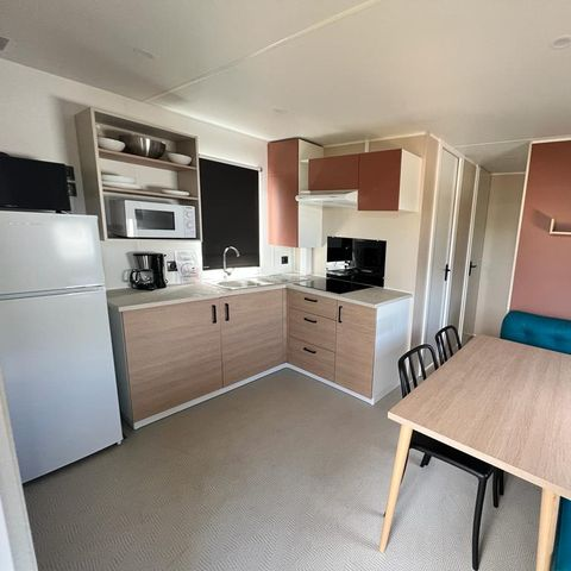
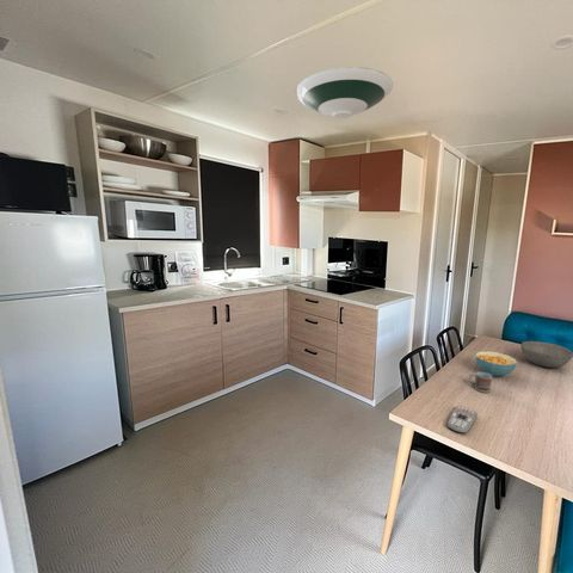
+ cup [468,371,493,394]
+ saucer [295,66,394,121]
+ cereal bowl [474,350,518,377]
+ remote control [446,405,479,435]
+ bowl [519,340,573,369]
